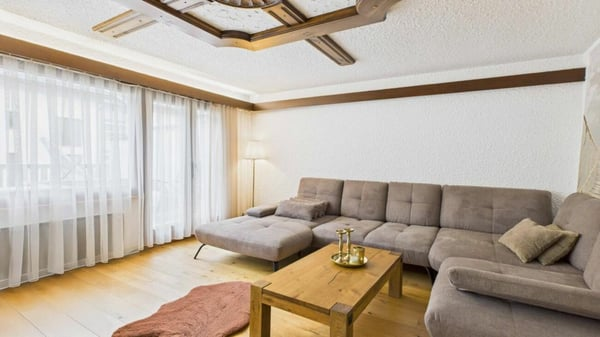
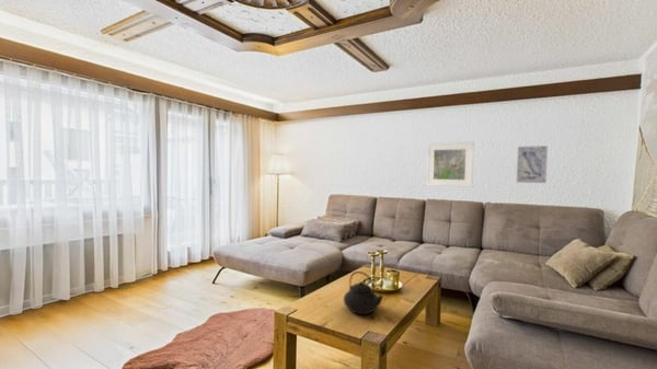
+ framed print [426,141,475,188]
+ teapot [343,270,384,315]
+ wall art [516,145,549,184]
